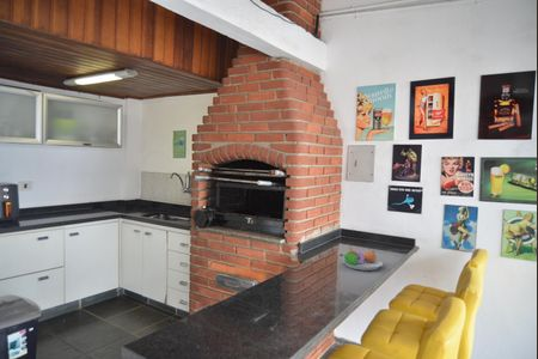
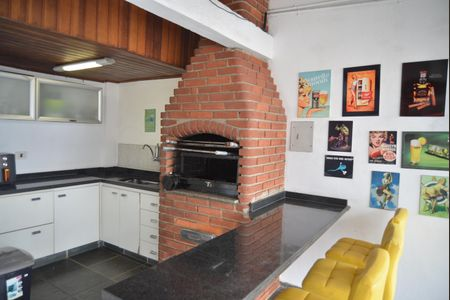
- fruit bowl [338,248,384,272]
